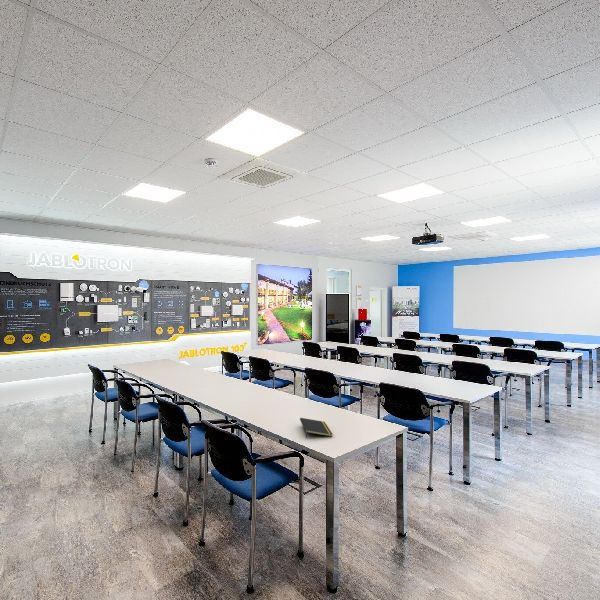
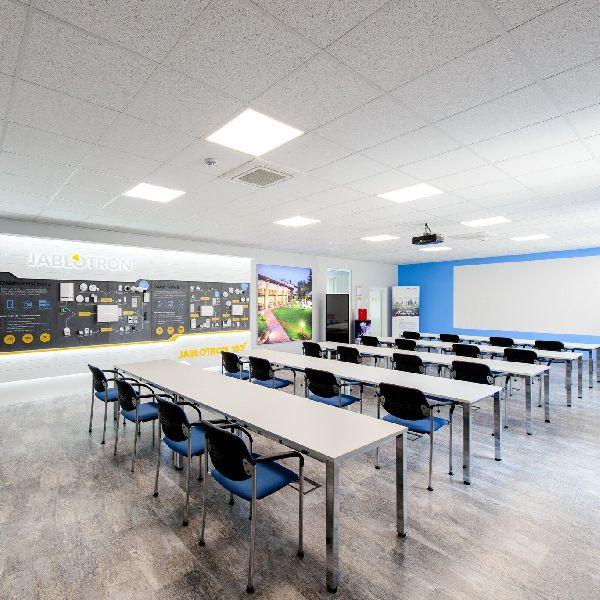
- notepad [299,417,334,439]
